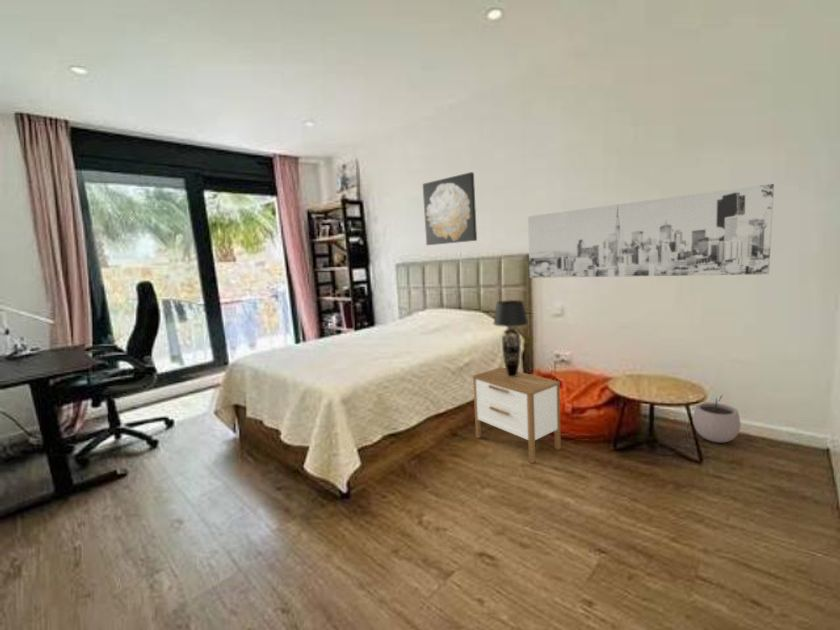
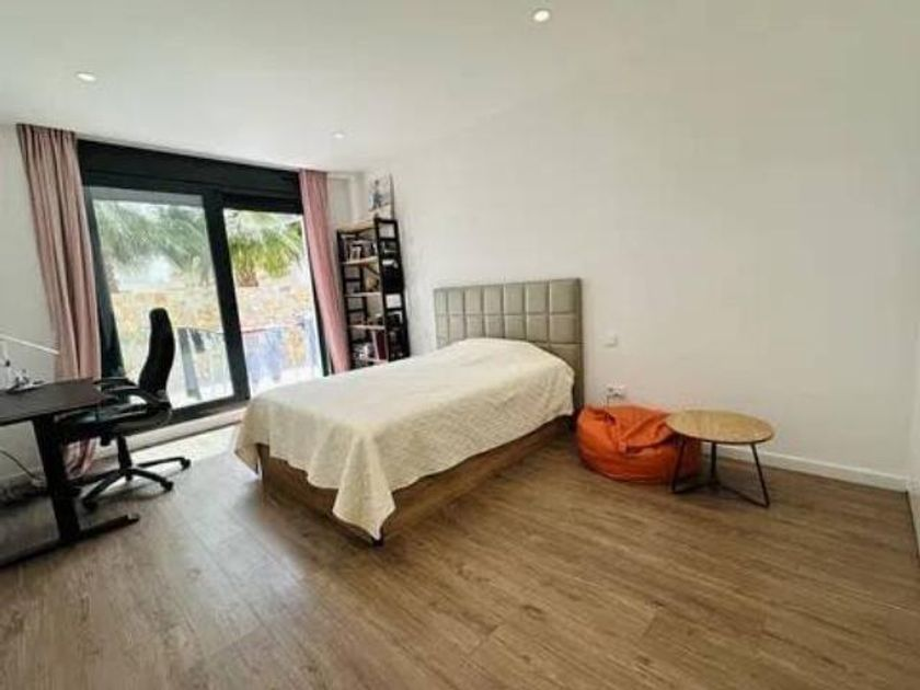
- table lamp [492,299,529,377]
- wall art [527,183,775,279]
- wall art [422,171,478,246]
- plant pot [692,394,742,443]
- nightstand [472,366,562,464]
